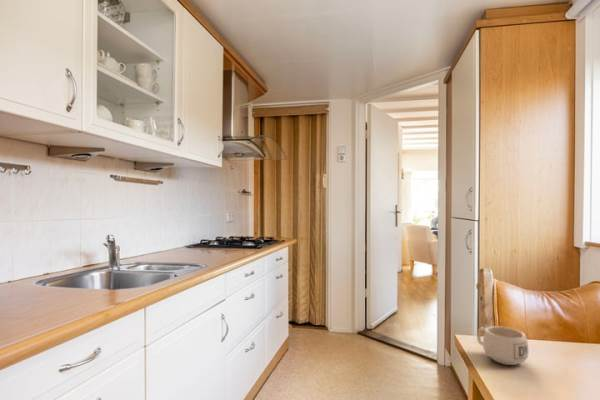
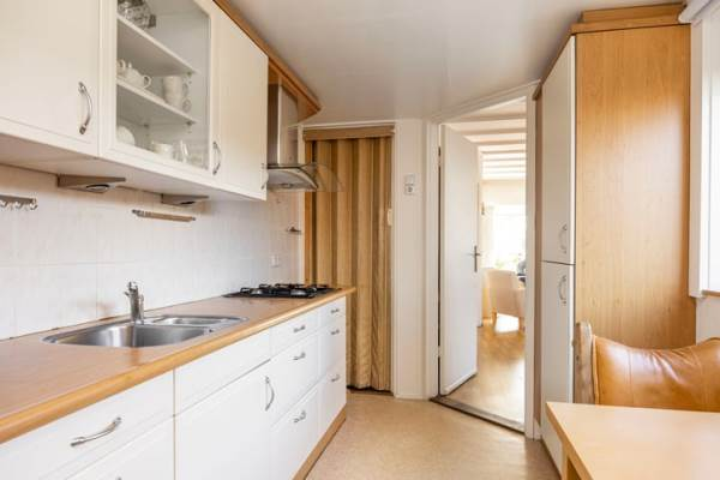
- mug [476,325,529,366]
